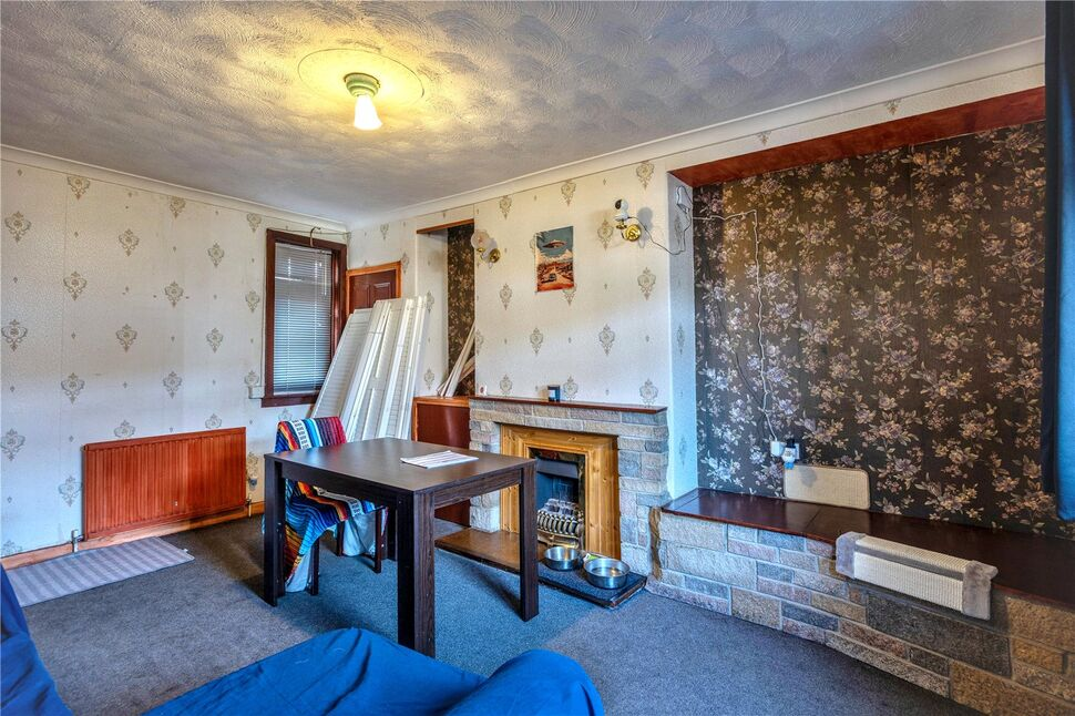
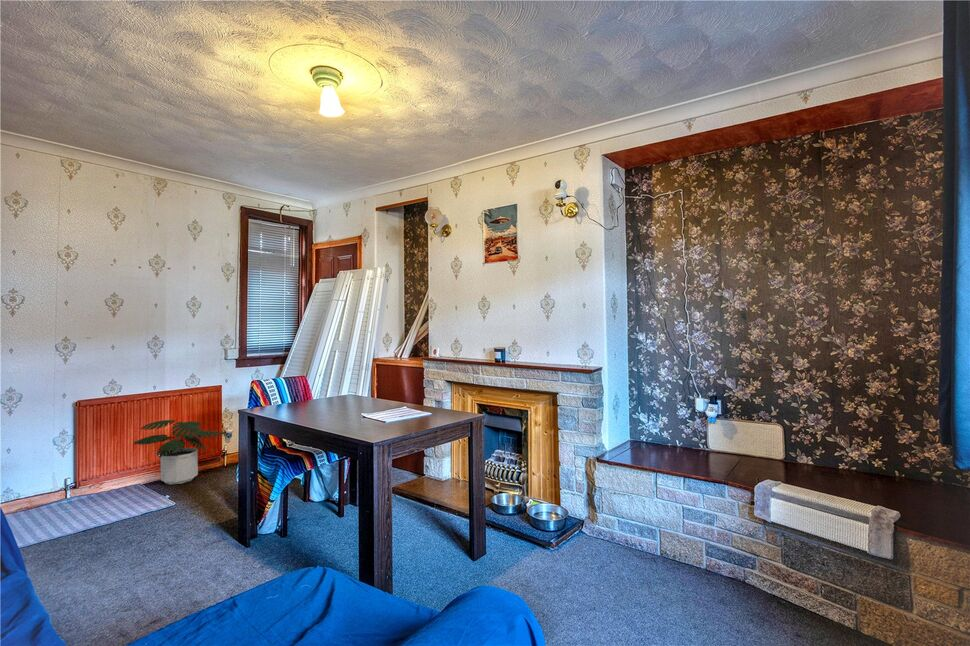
+ potted plant [132,419,225,486]
